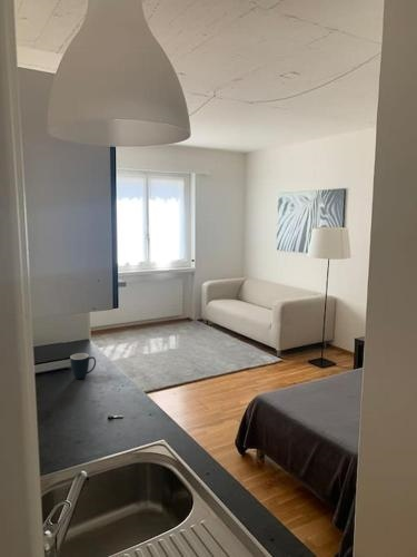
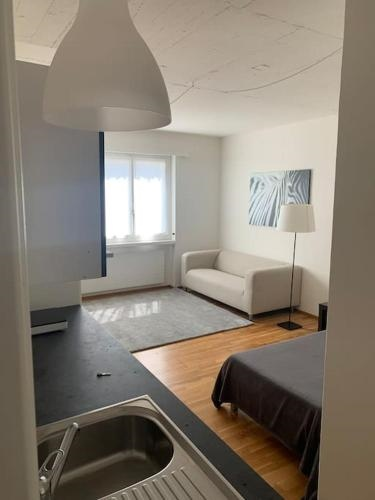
- mug [69,352,97,380]
